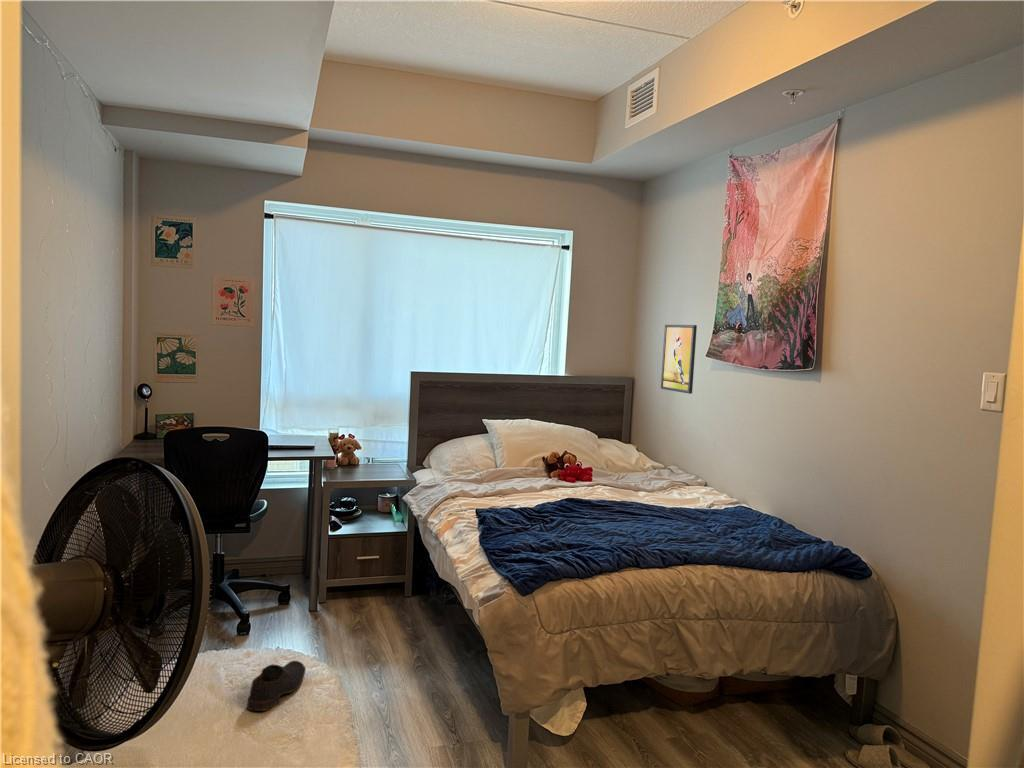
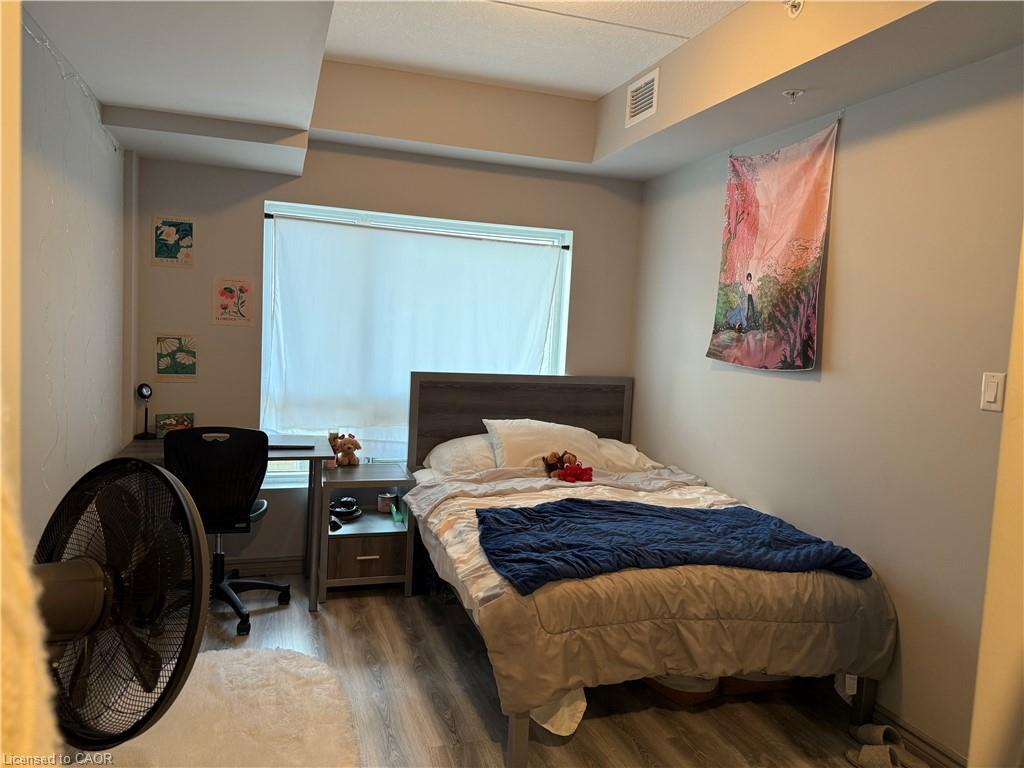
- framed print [660,324,698,395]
- shoe [246,660,306,712]
